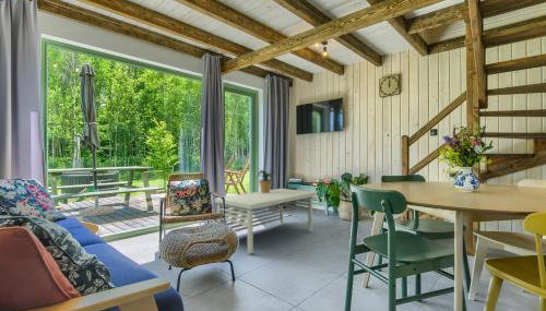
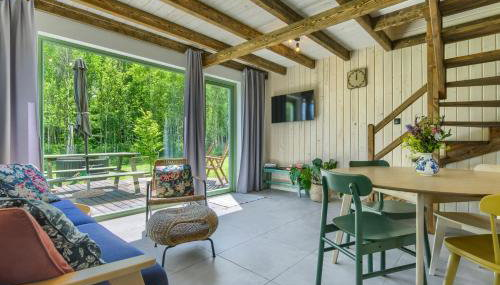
- potted plant [252,169,280,193]
- coffee table [214,188,318,255]
